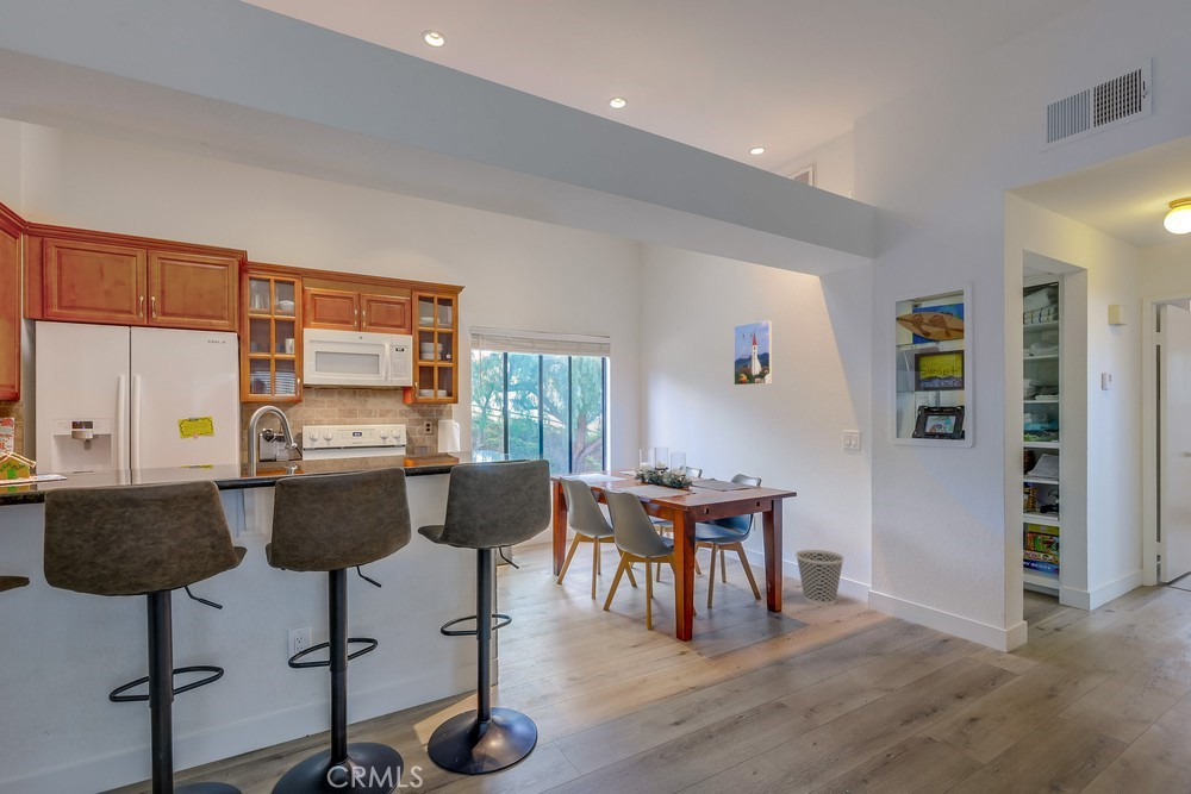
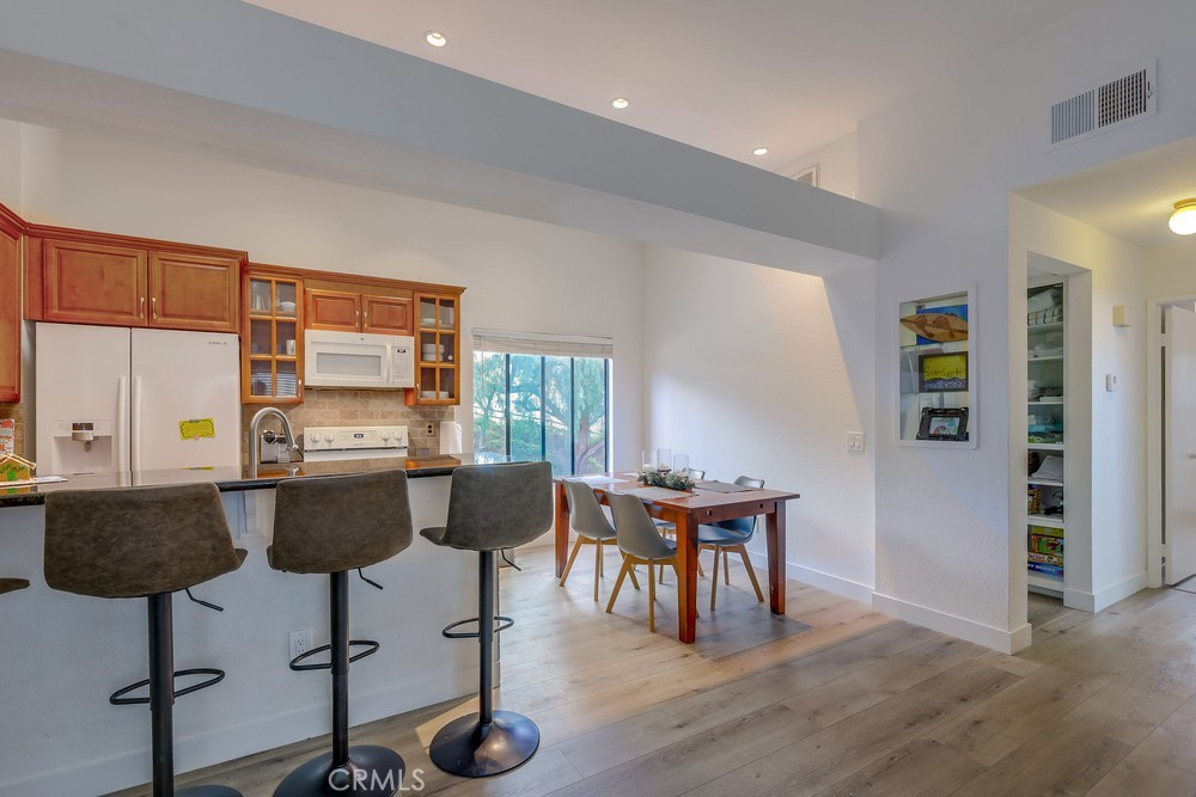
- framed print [732,319,774,386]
- wastebasket [794,549,846,607]
